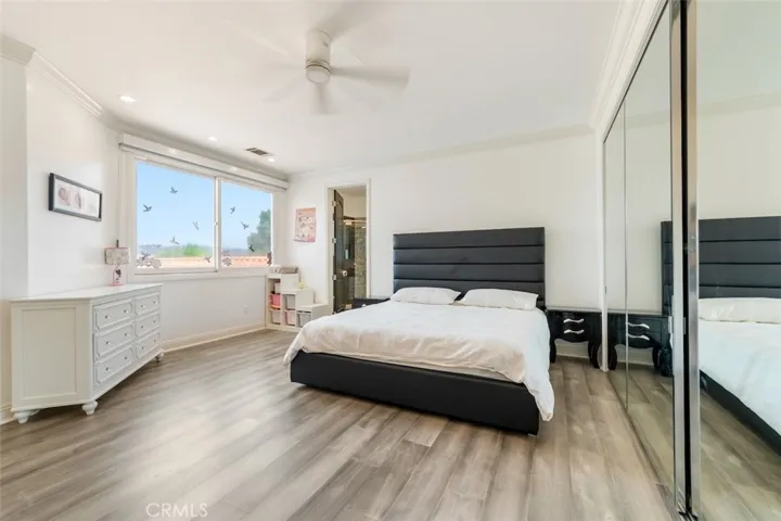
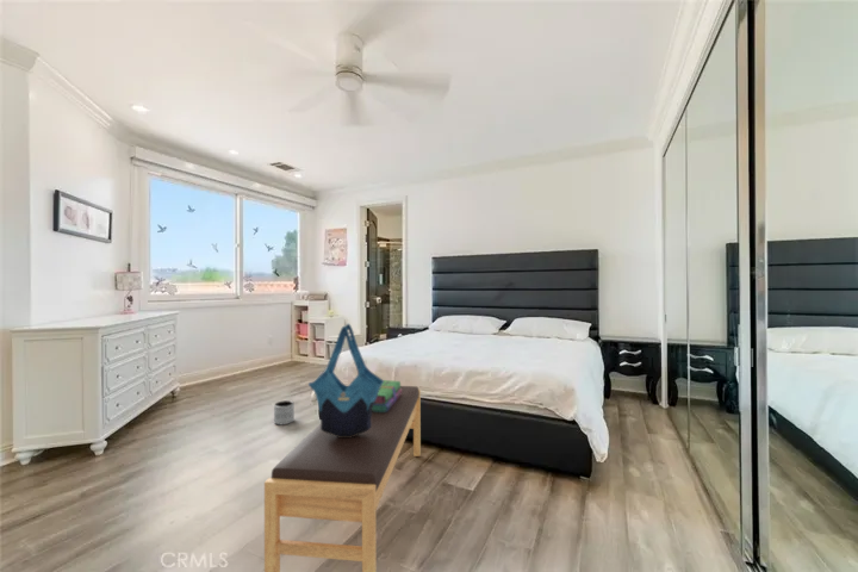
+ tote bag [307,323,384,437]
+ stack of books [372,379,402,412]
+ planter [273,399,296,425]
+ bench [263,385,422,572]
